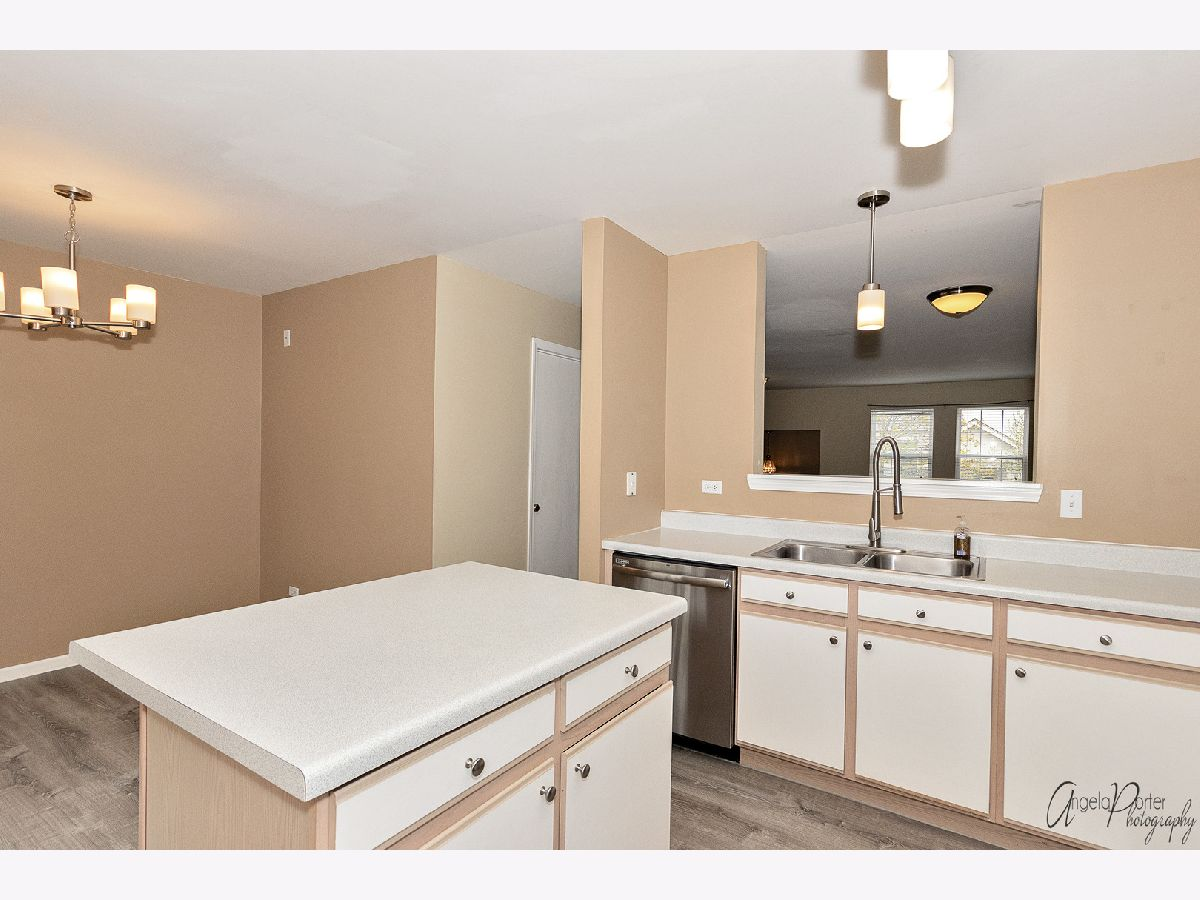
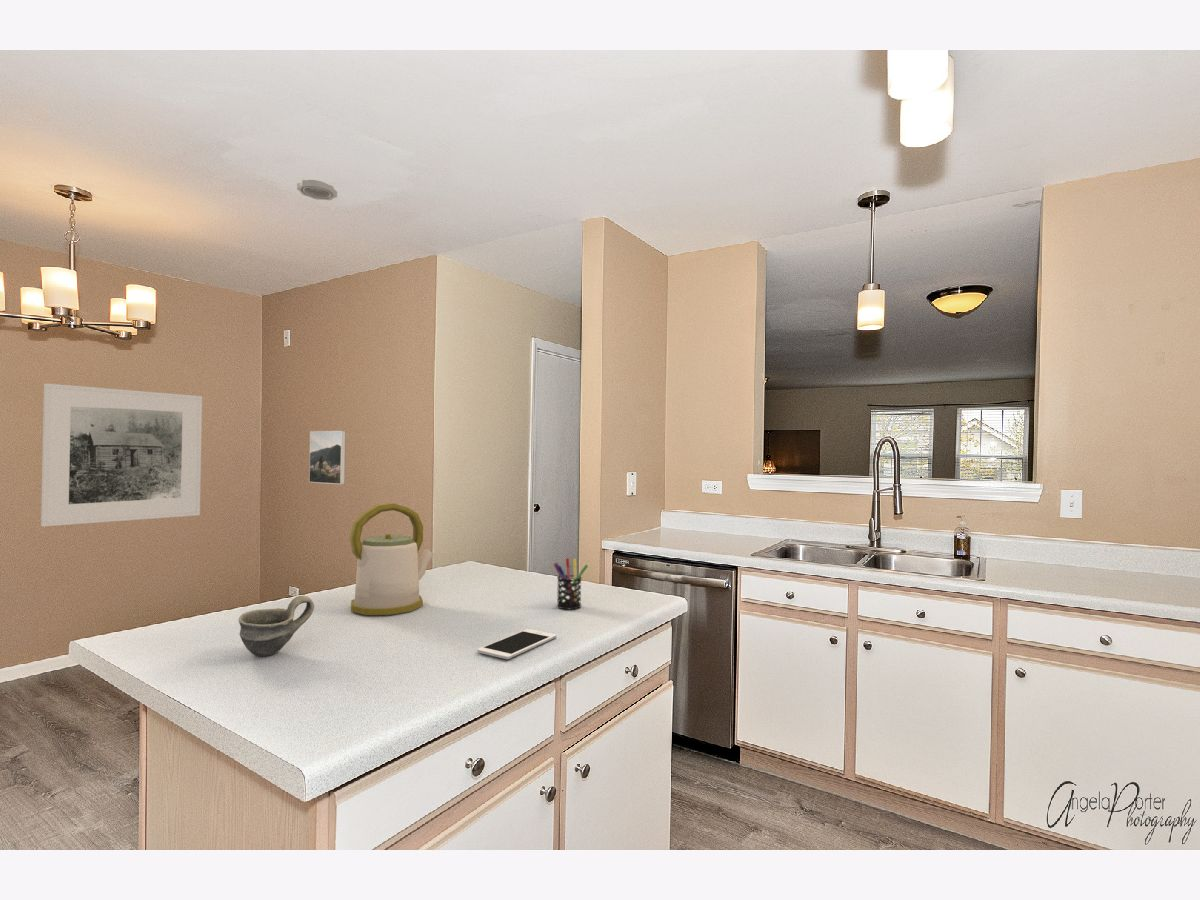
+ pen holder [553,557,589,610]
+ kettle [348,502,435,616]
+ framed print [308,430,347,485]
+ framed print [40,382,203,527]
+ cup [238,595,315,657]
+ cell phone [477,628,557,660]
+ smoke detector [296,179,338,201]
